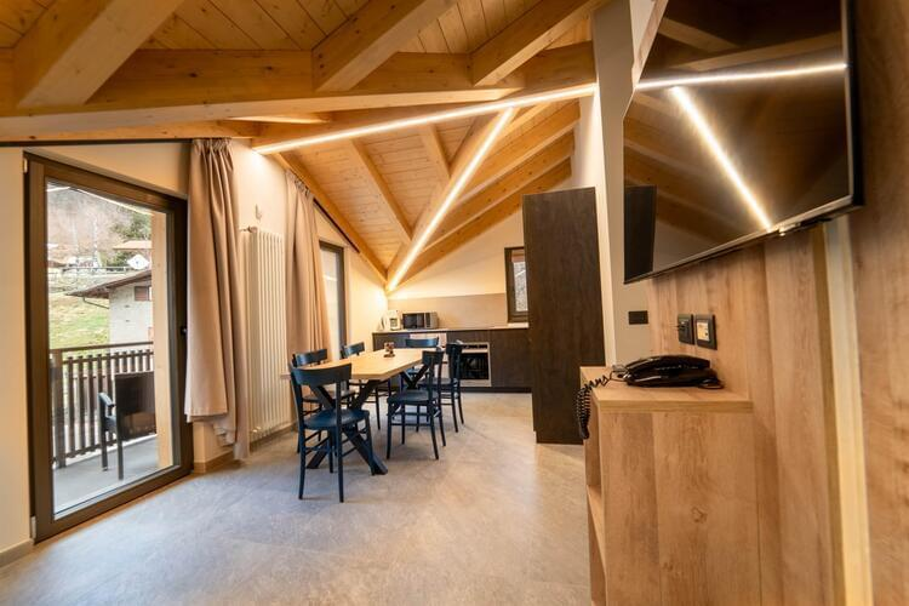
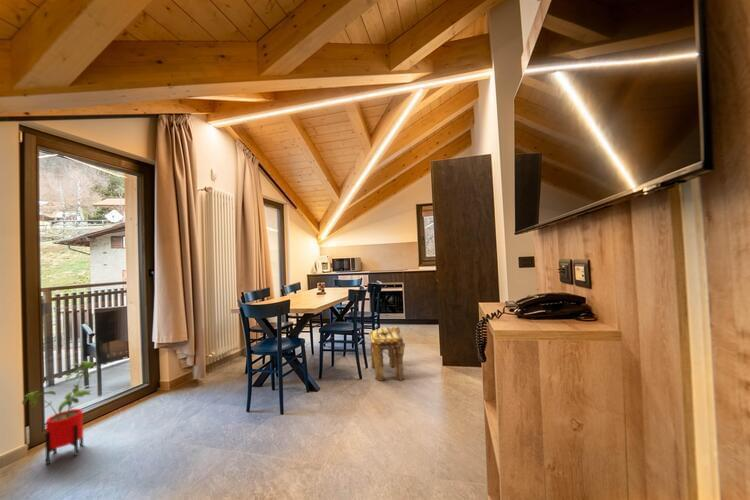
+ house plant [21,360,99,465]
+ stool [368,325,406,382]
